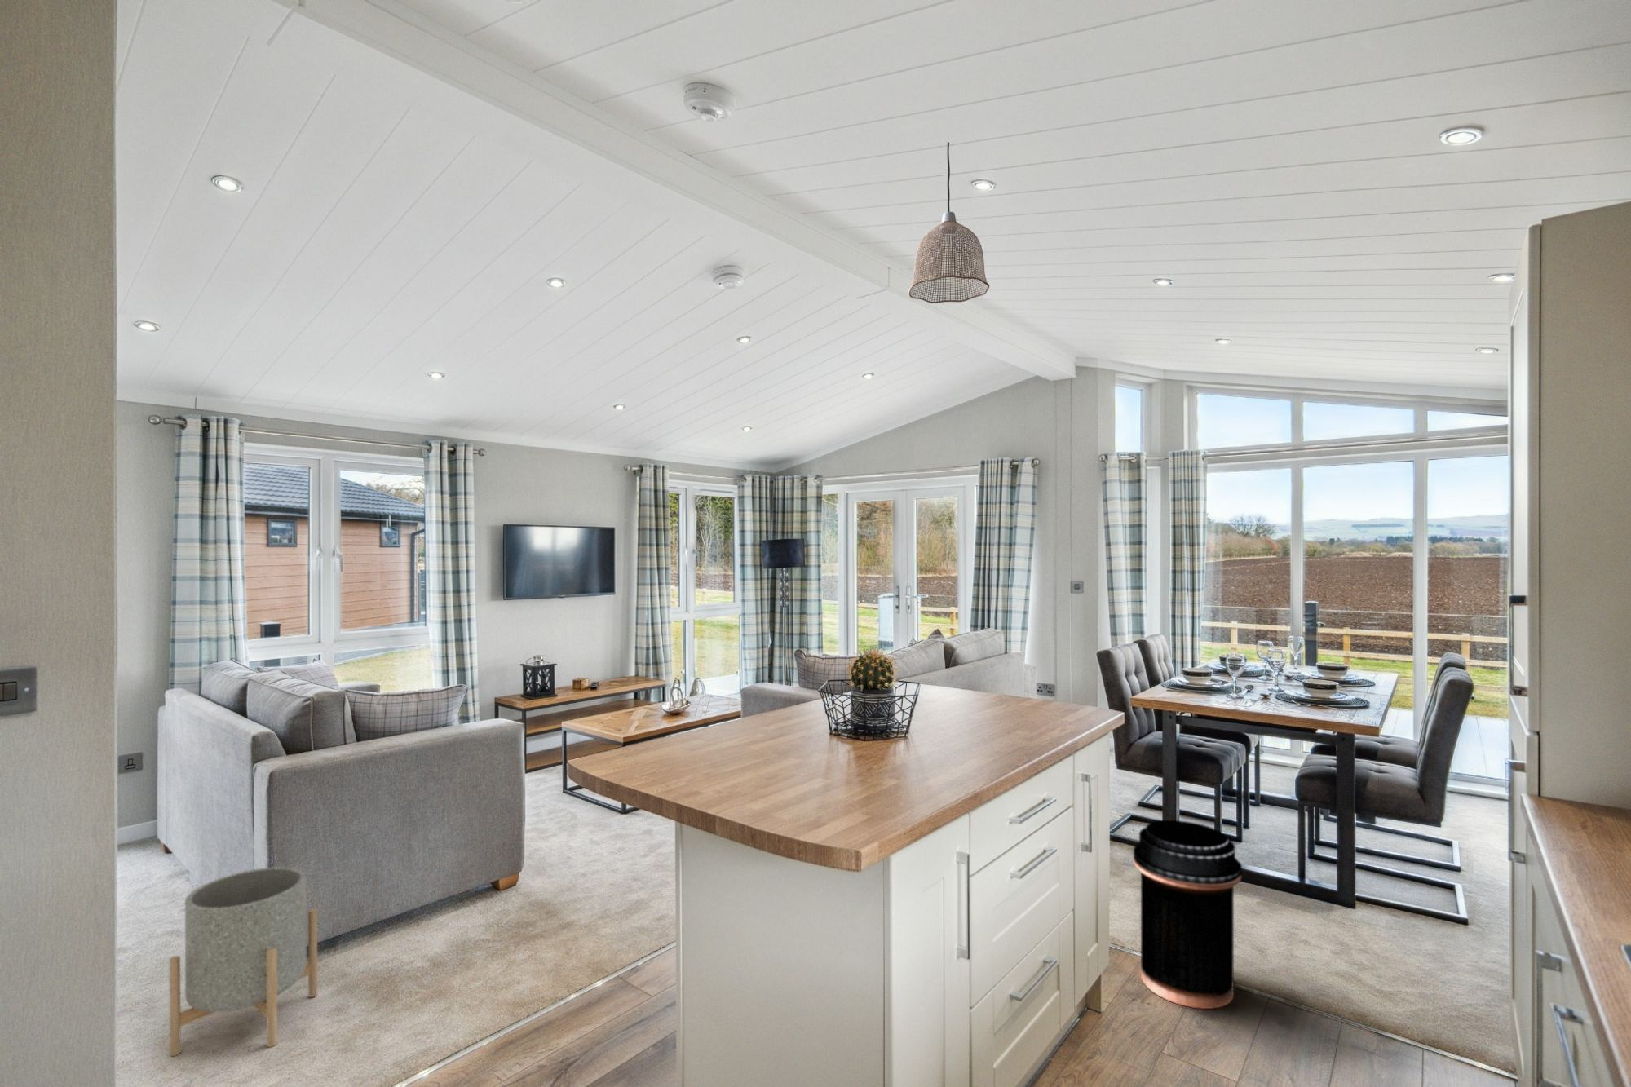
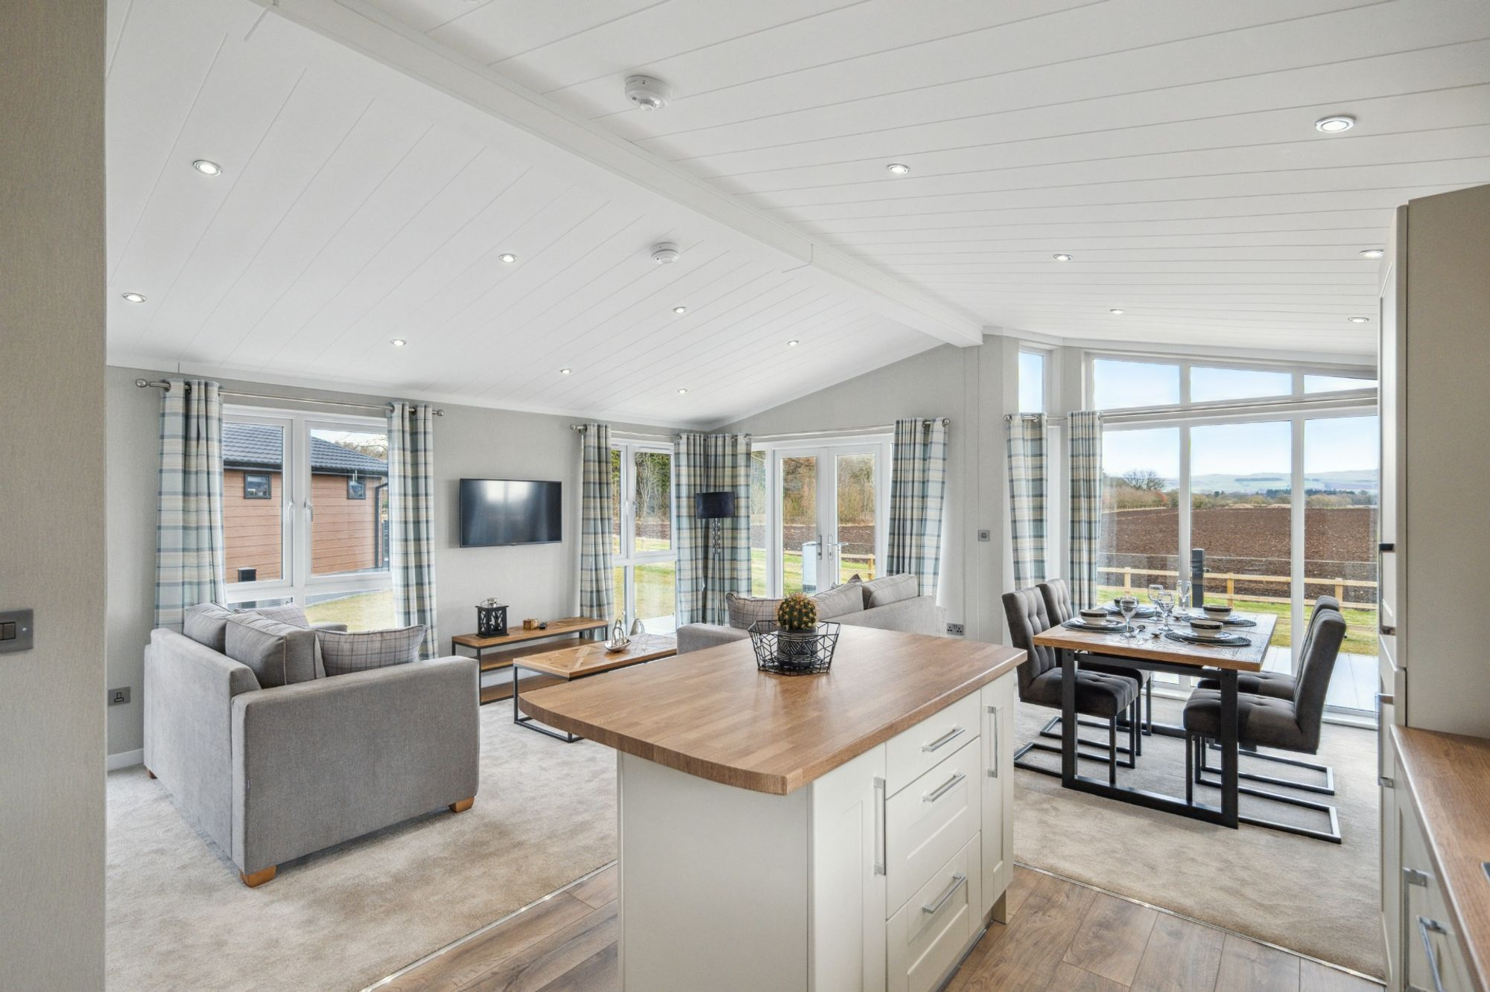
- pendant lamp [907,141,990,305]
- planter [169,866,318,1057]
- trash can [1133,820,1243,1009]
